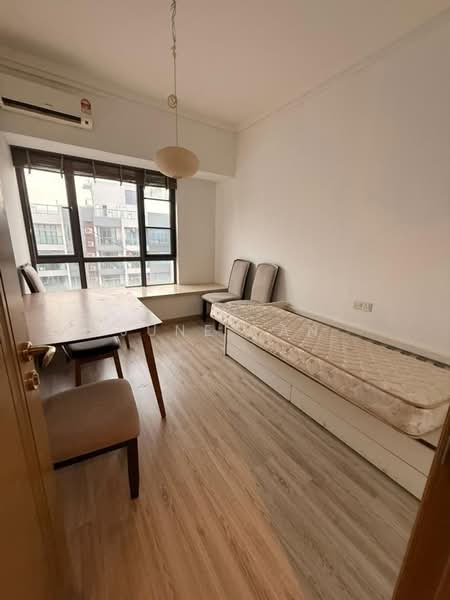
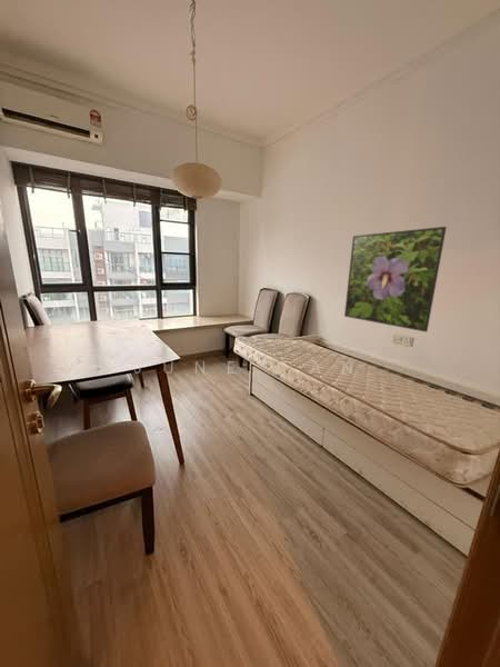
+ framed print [343,226,448,334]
